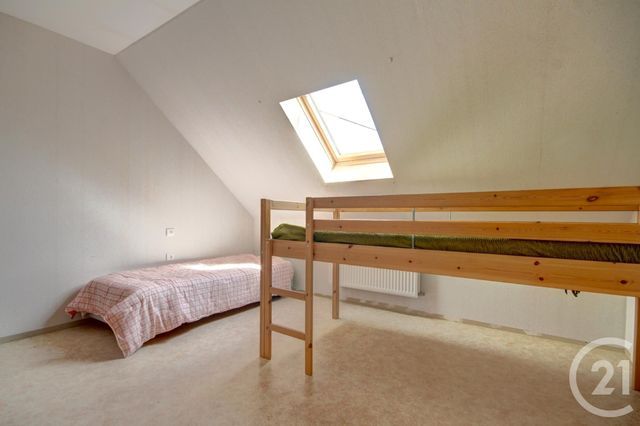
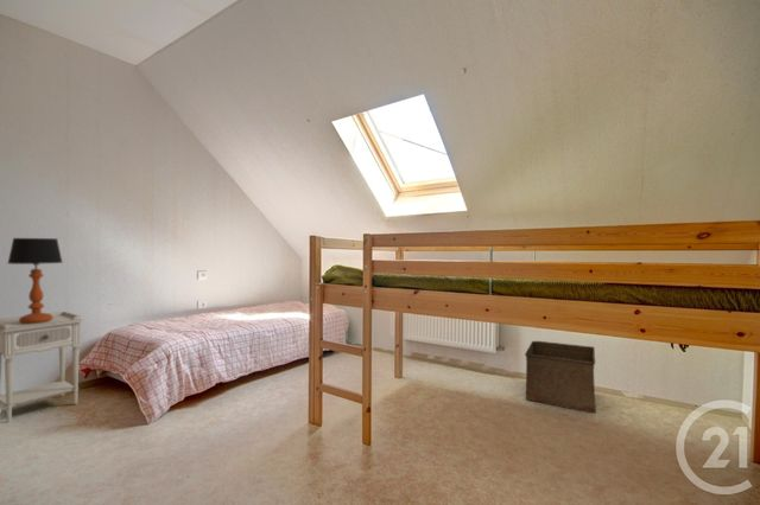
+ storage bin [524,340,597,414]
+ nightstand [0,311,86,423]
+ table lamp [7,237,64,324]
